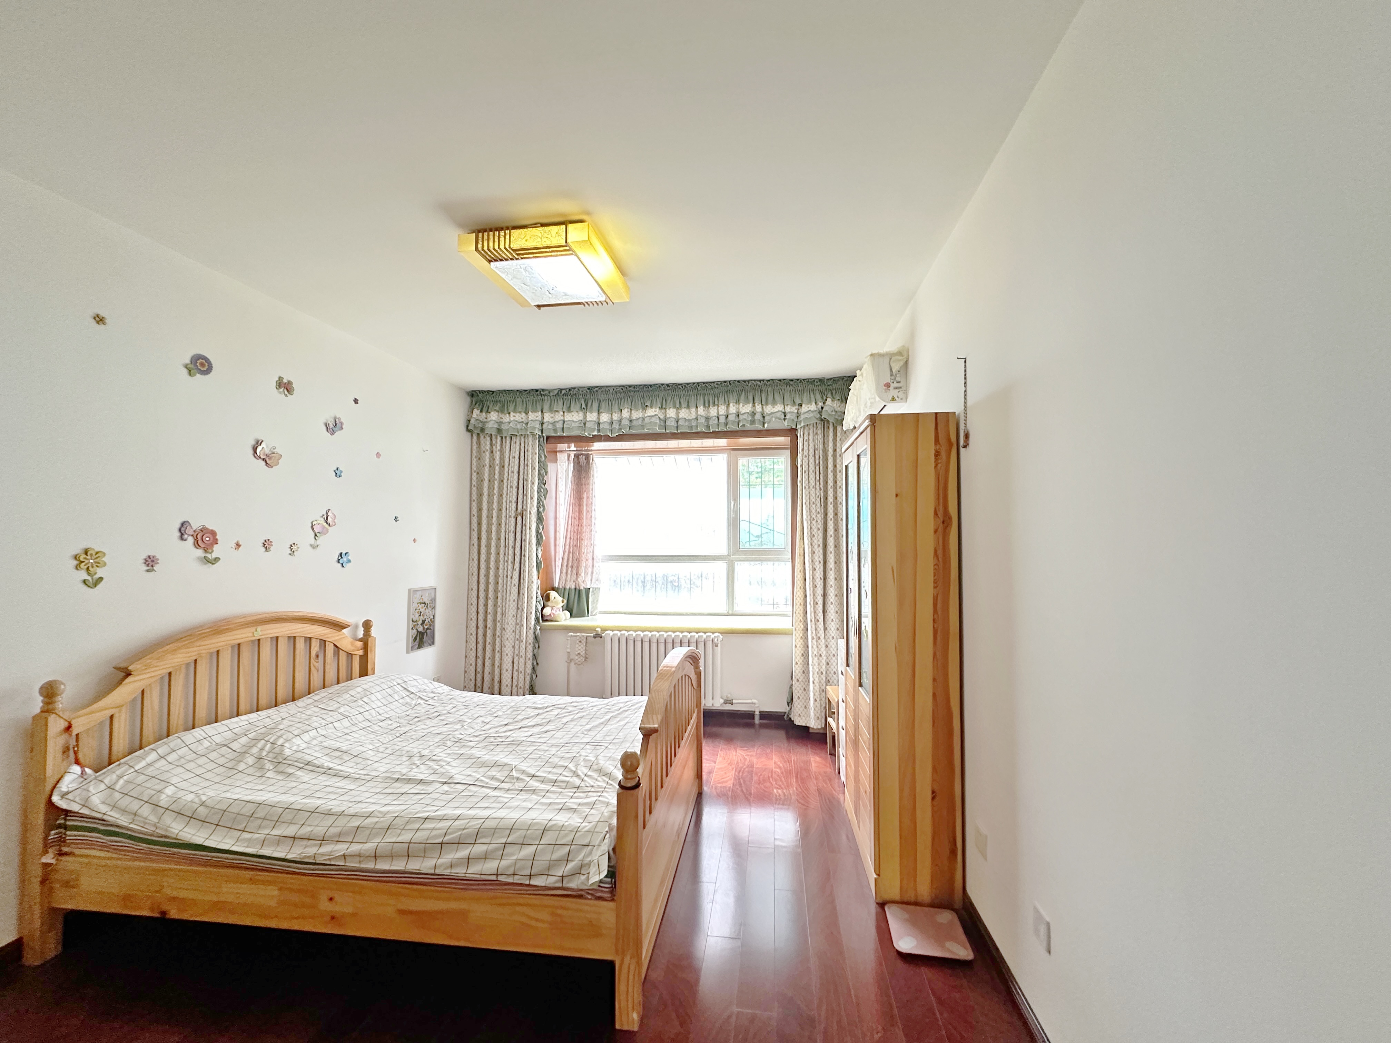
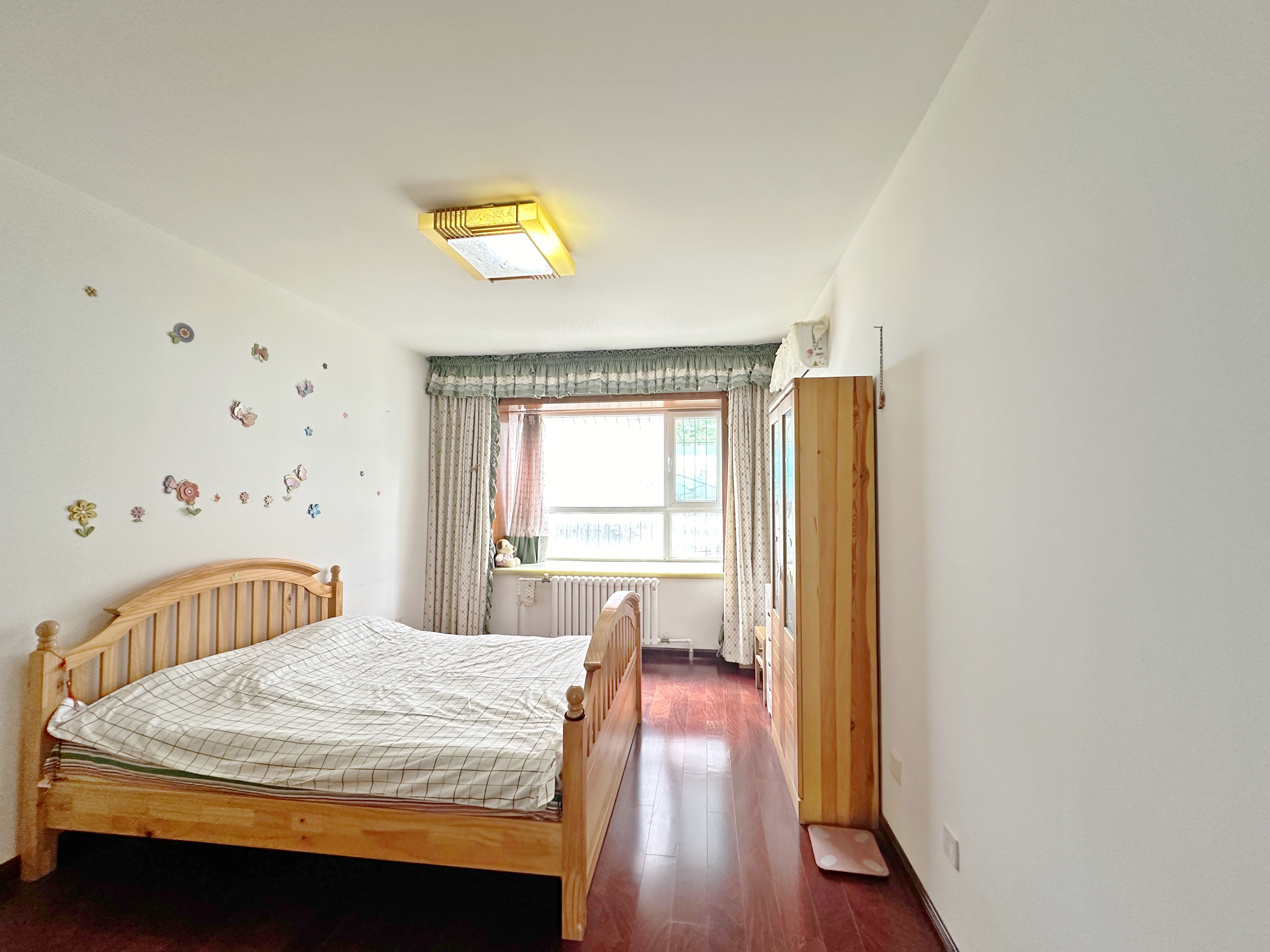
- wall art [405,586,437,654]
